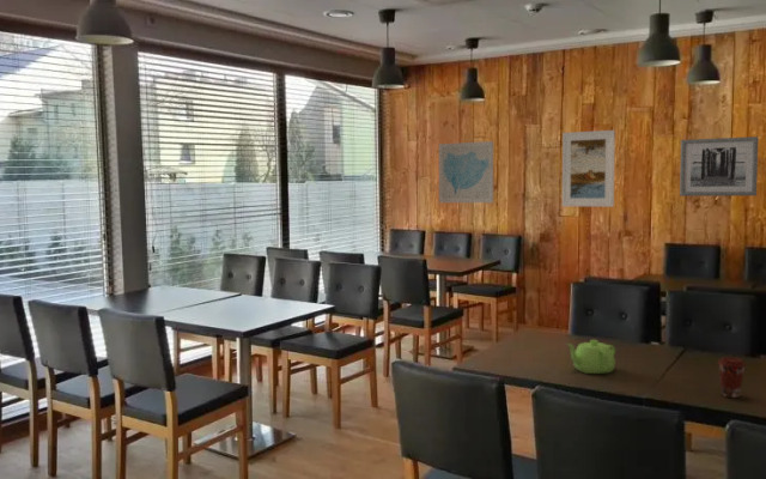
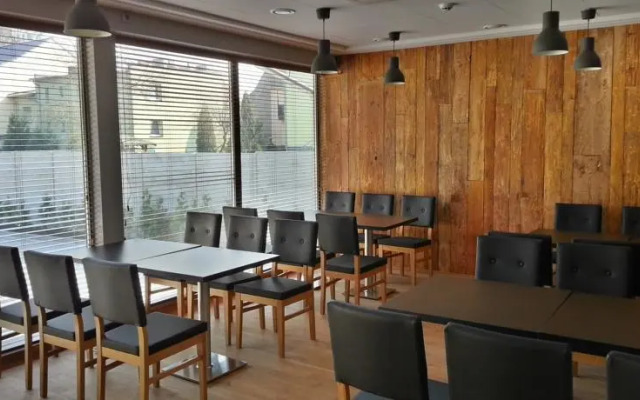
- teapot [565,339,616,375]
- wall art [679,135,759,198]
- coffee cup [716,356,747,399]
- wall art [438,140,494,204]
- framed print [561,129,616,208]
